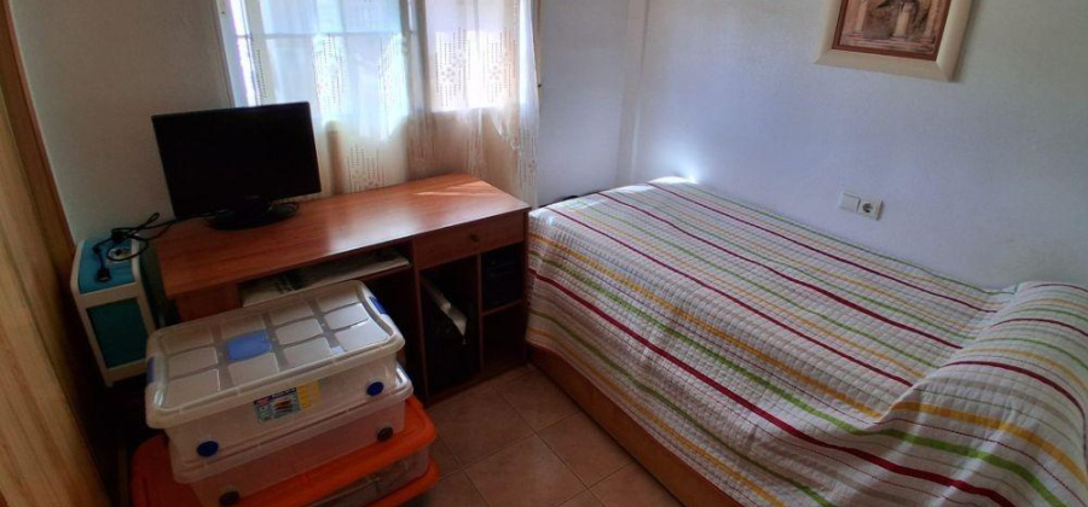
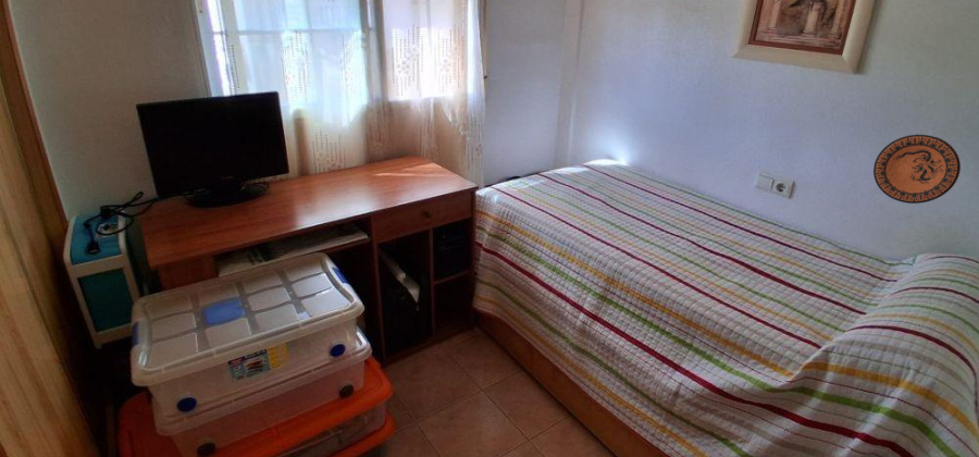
+ decorative plate [872,134,962,205]
